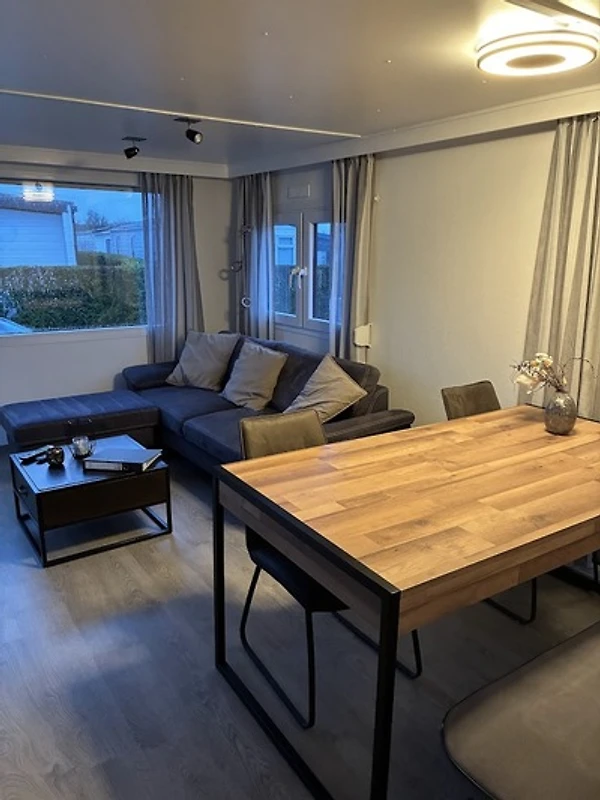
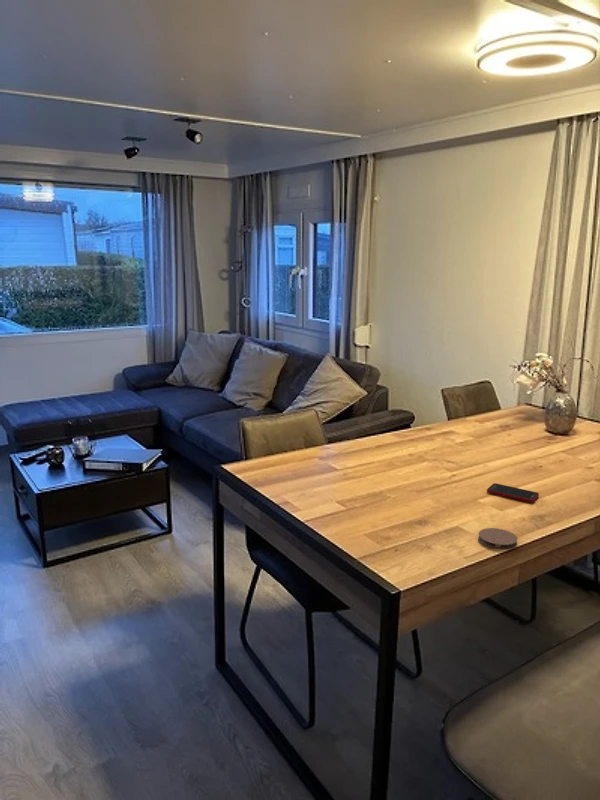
+ cell phone [486,482,540,503]
+ coaster [477,527,519,551]
